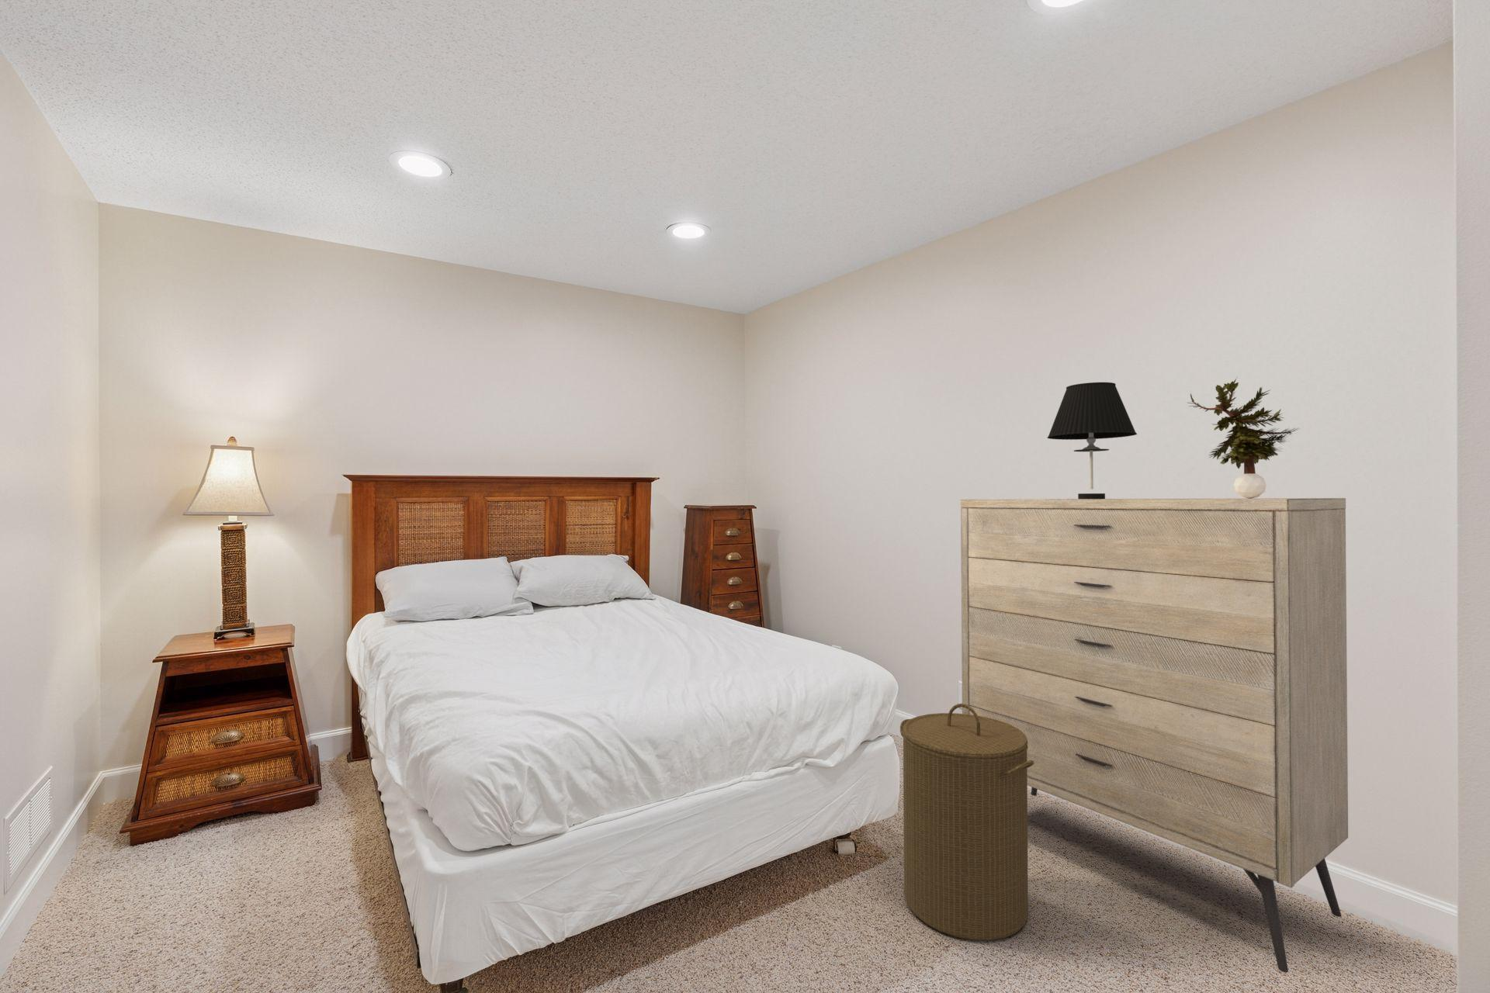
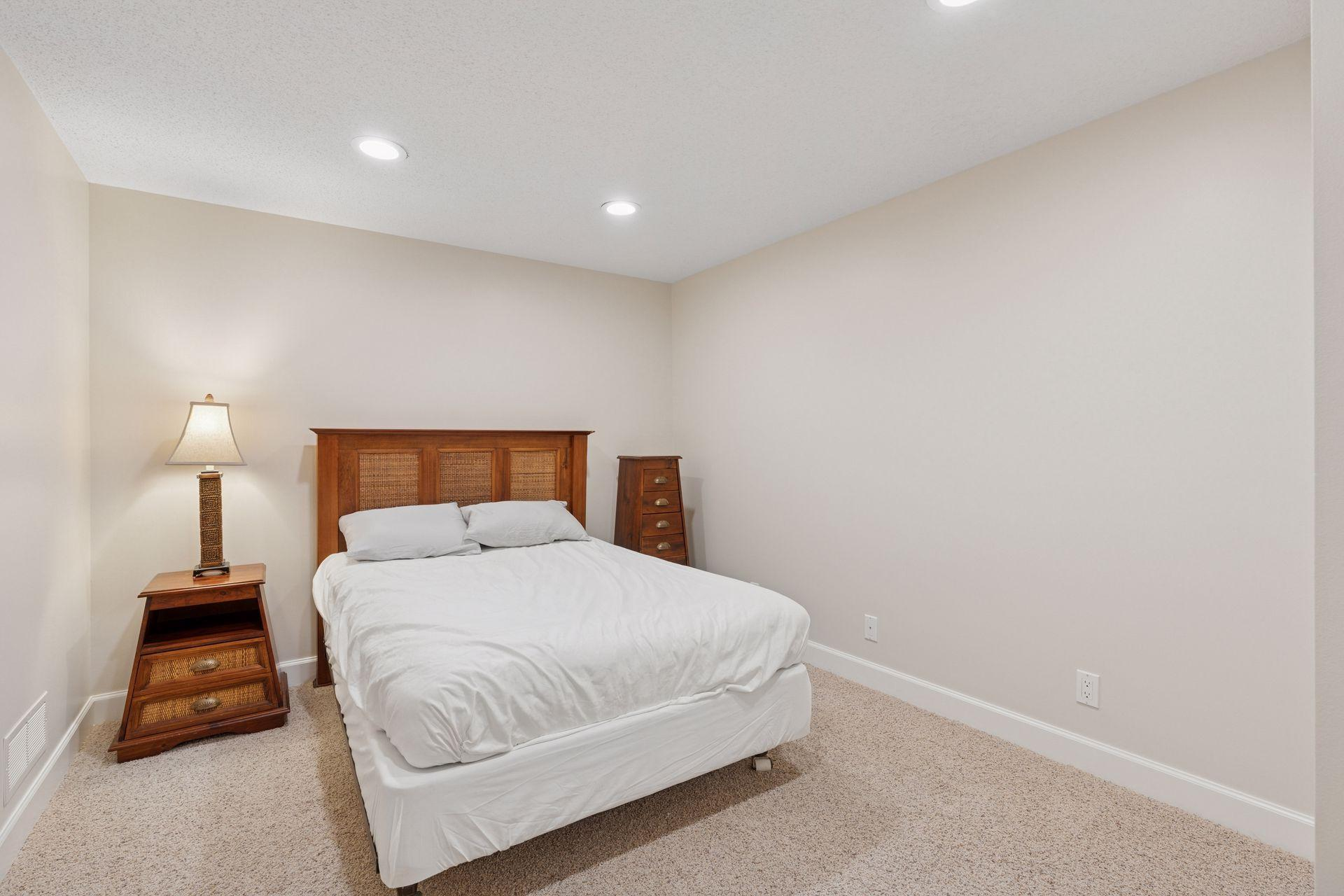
- table lamp [1047,381,1137,499]
- dresser [960,498,1349,973]
- potted plant [1187,377,1300,499]
- laundry hamper [899,703,1033,942]
